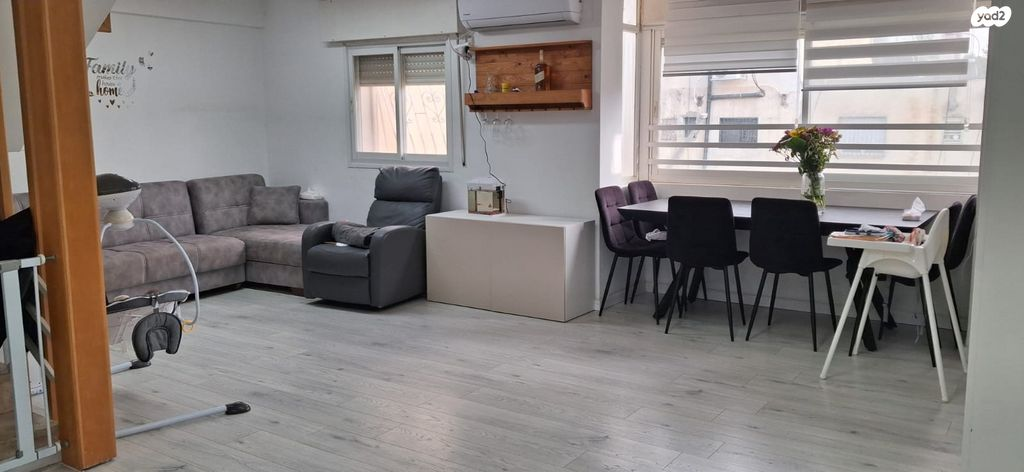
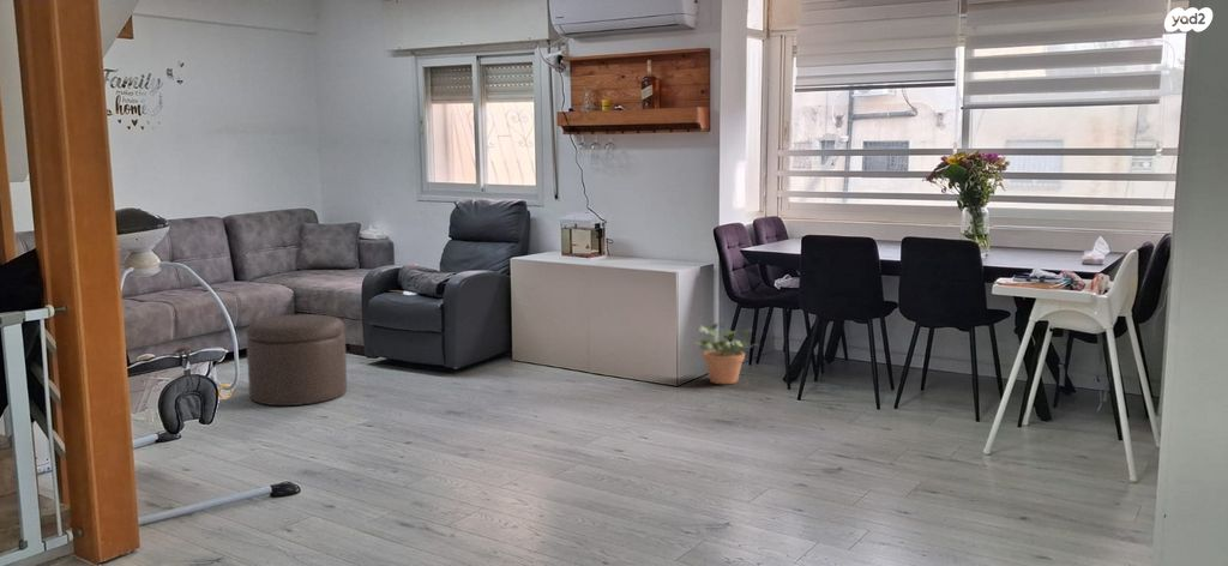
+ ottoman [245,313,348,407]
+ potted plant [693,321,757,385]
